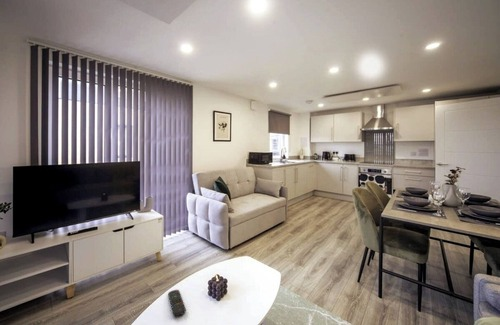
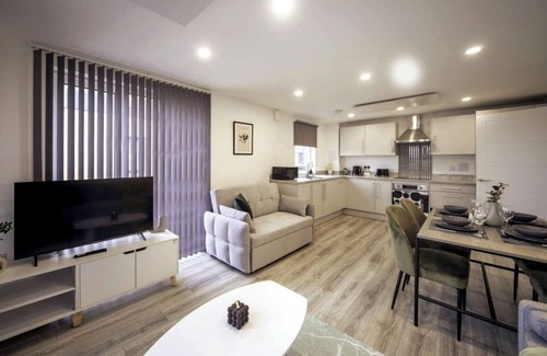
- remote control [167,289,187,317]
